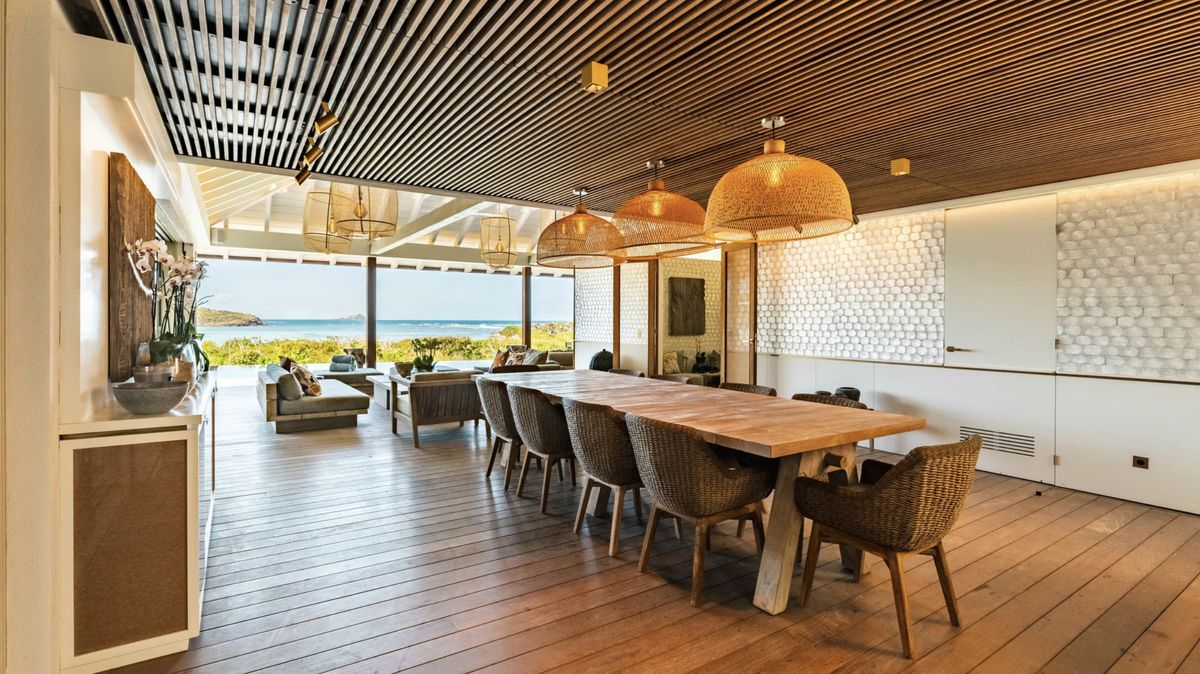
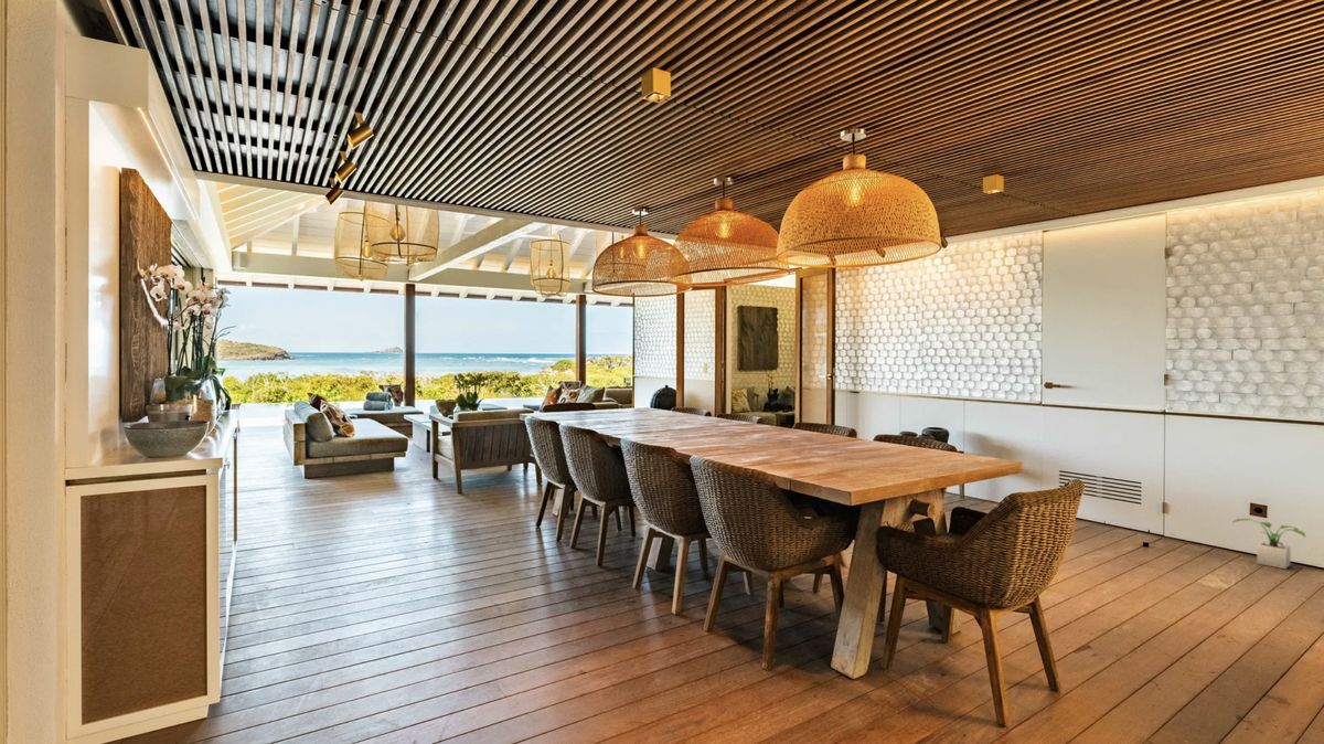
+ potted plant [1231,518,1306,570]
